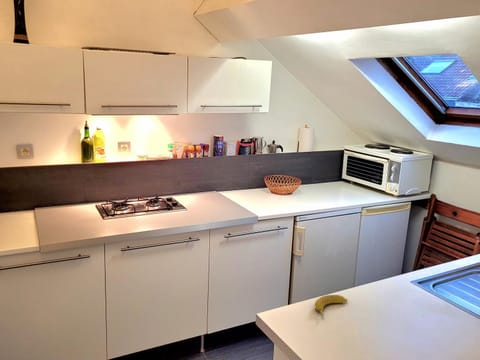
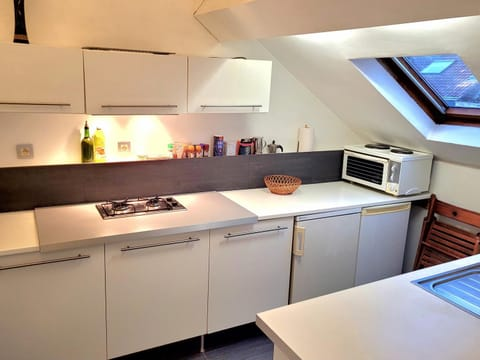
- banana [314,294,349,316]
